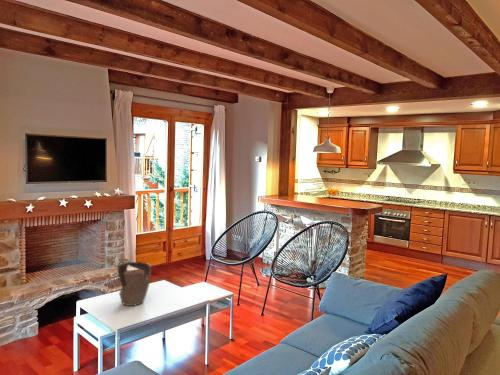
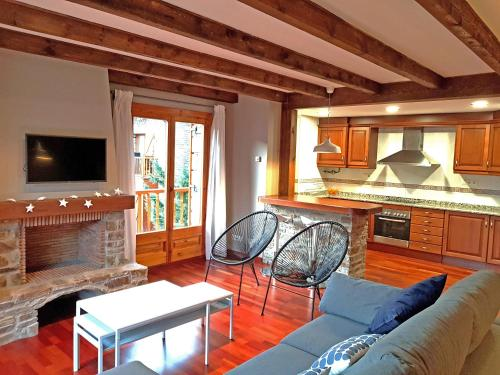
- decorative bowl [114,261,153,307]
